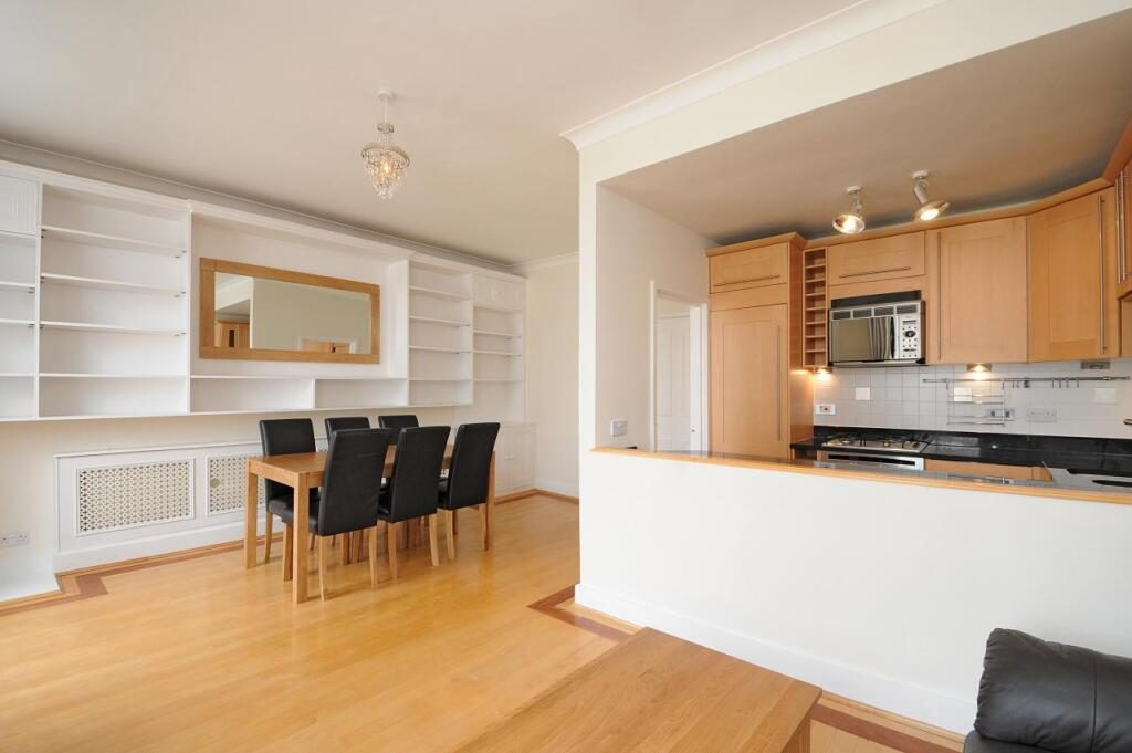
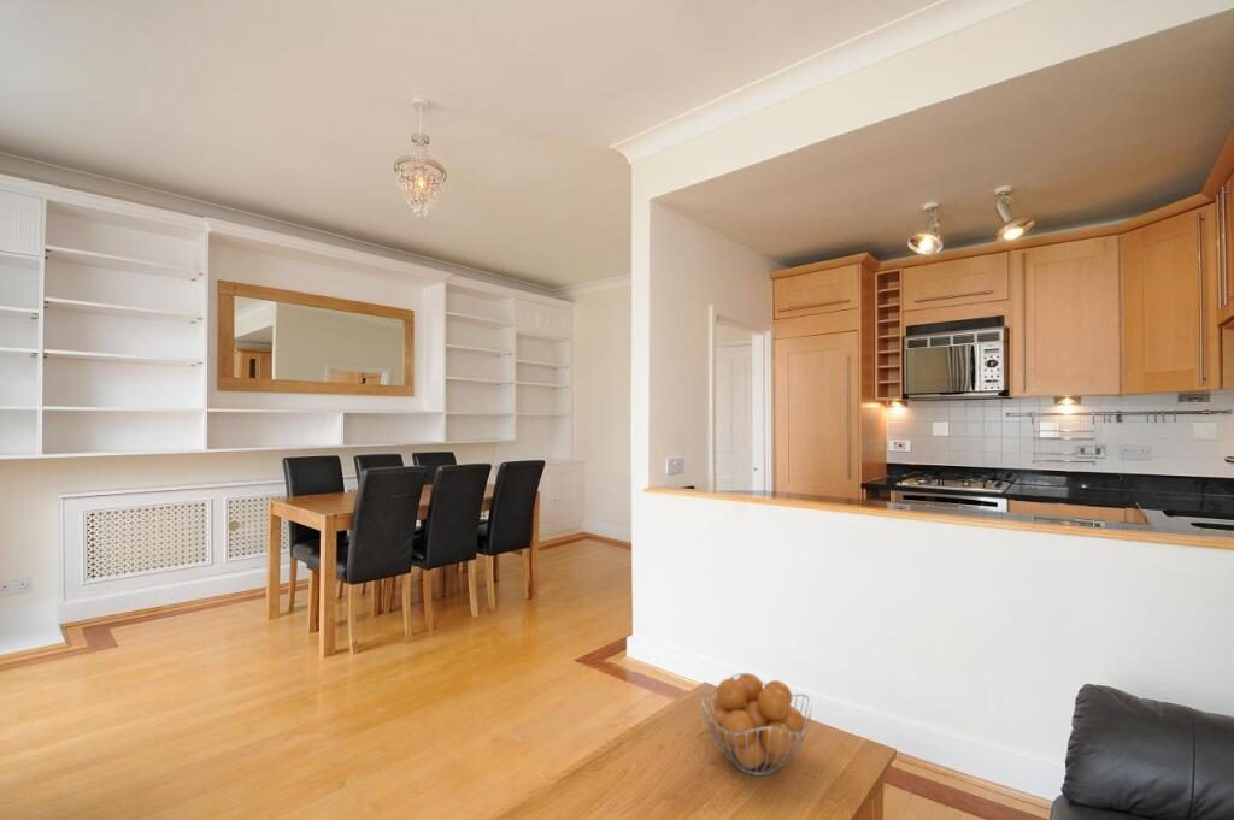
+ fruit basket [699,672,812,777]
